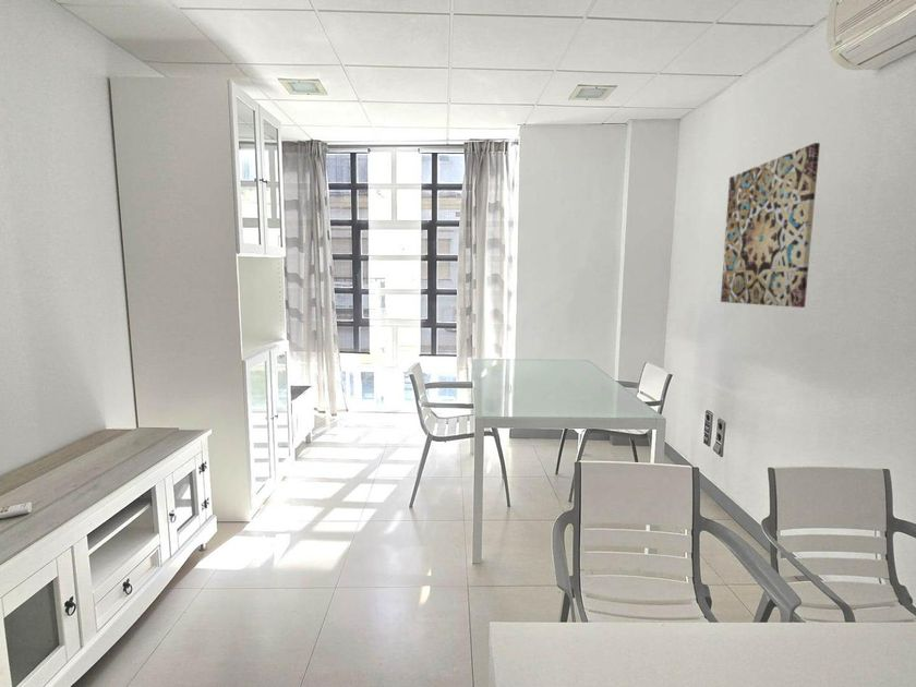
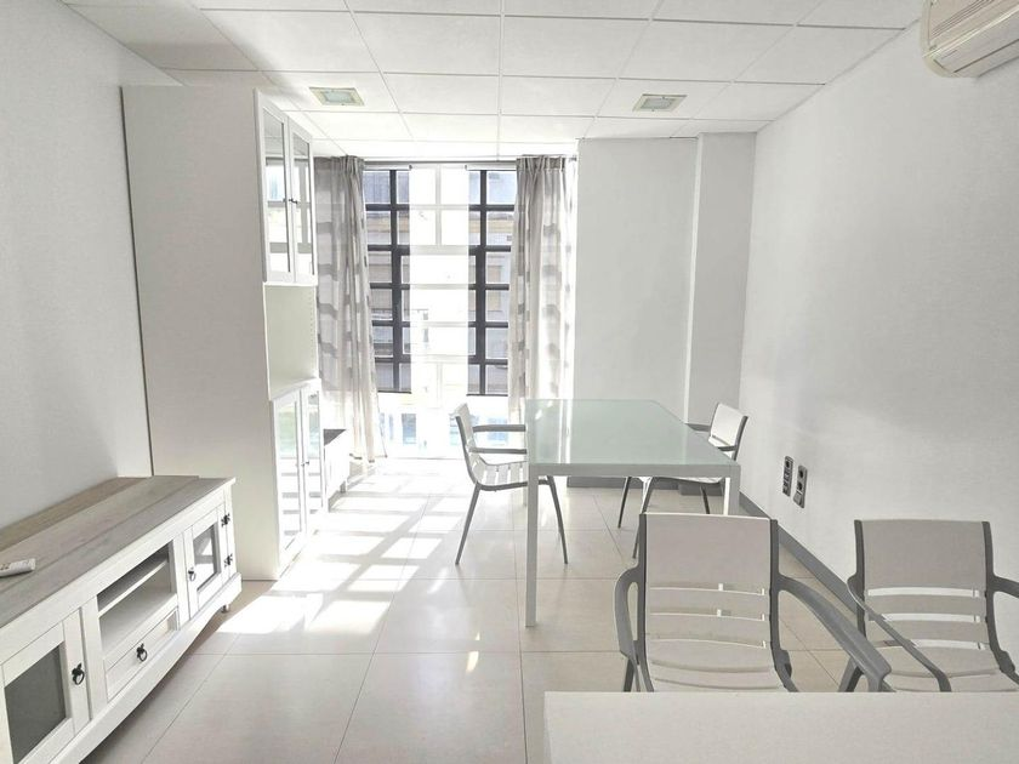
- wall art [720,142,821,309]
